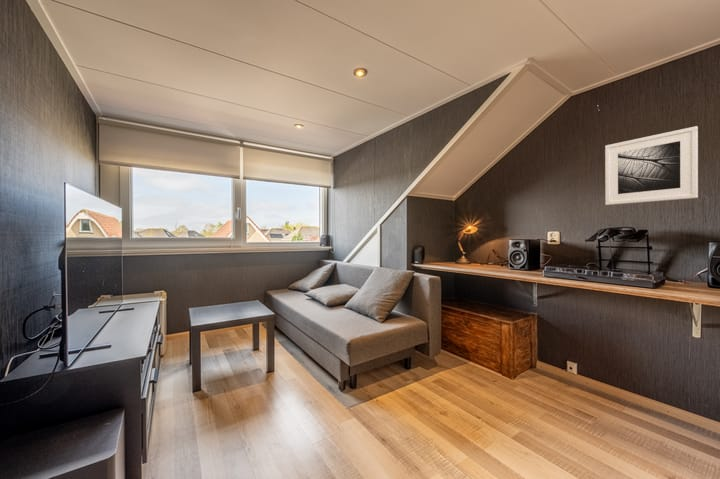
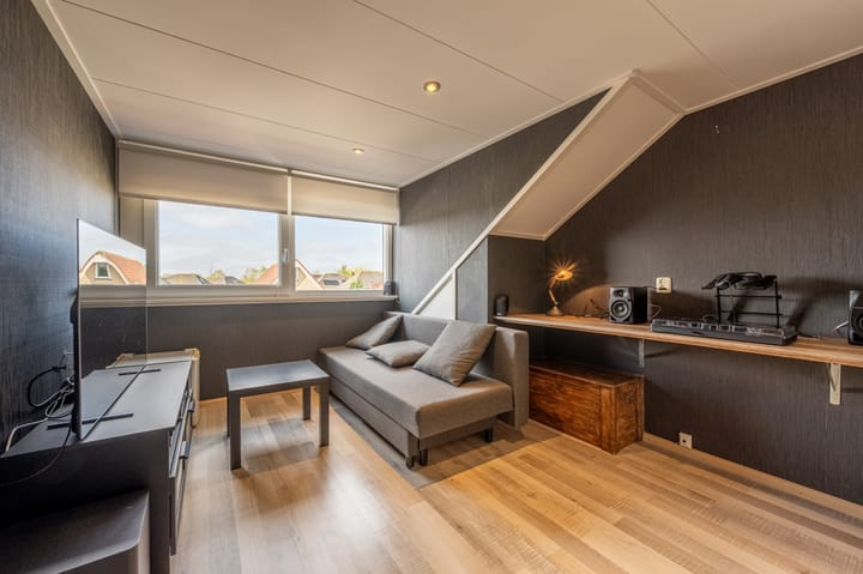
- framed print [604,125,699,206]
